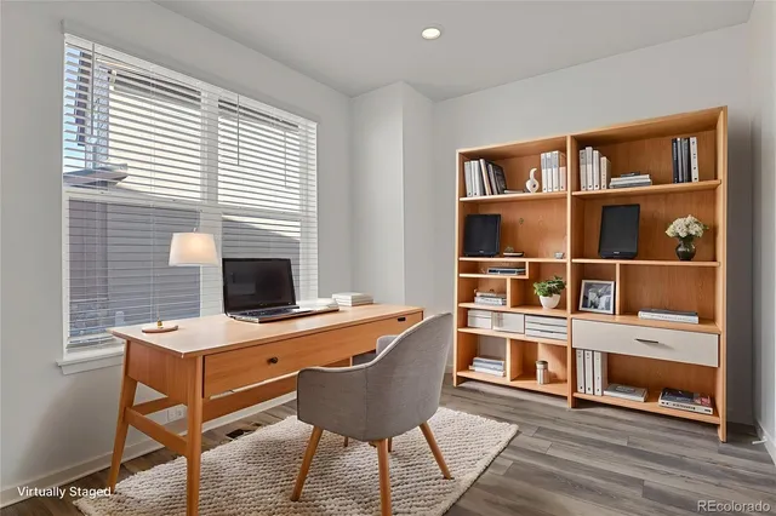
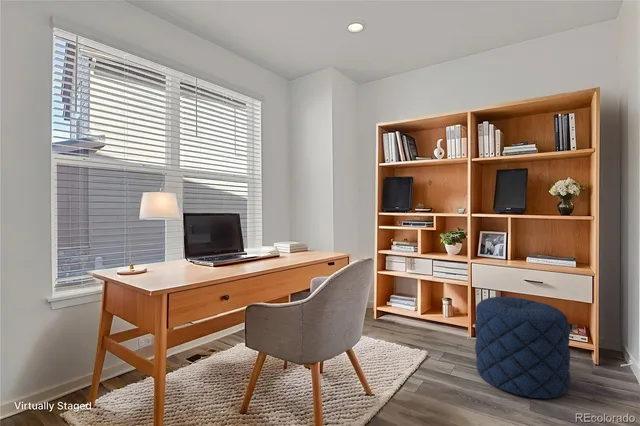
+ pouf [474,296,572,400]
